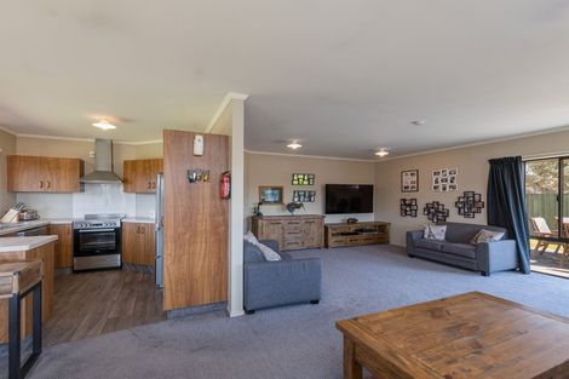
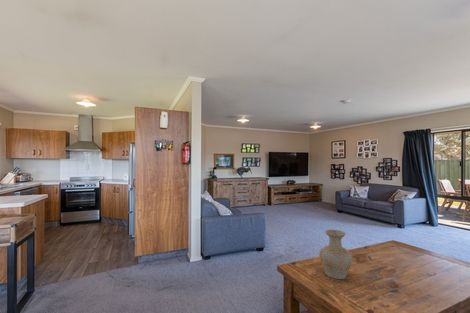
+ vase [318,229,353,280]
